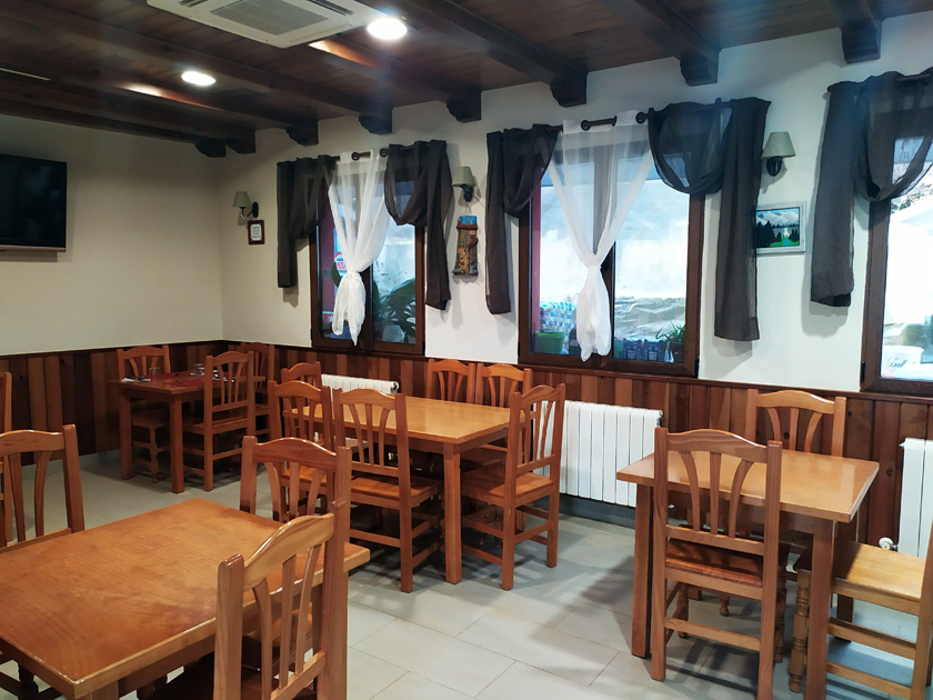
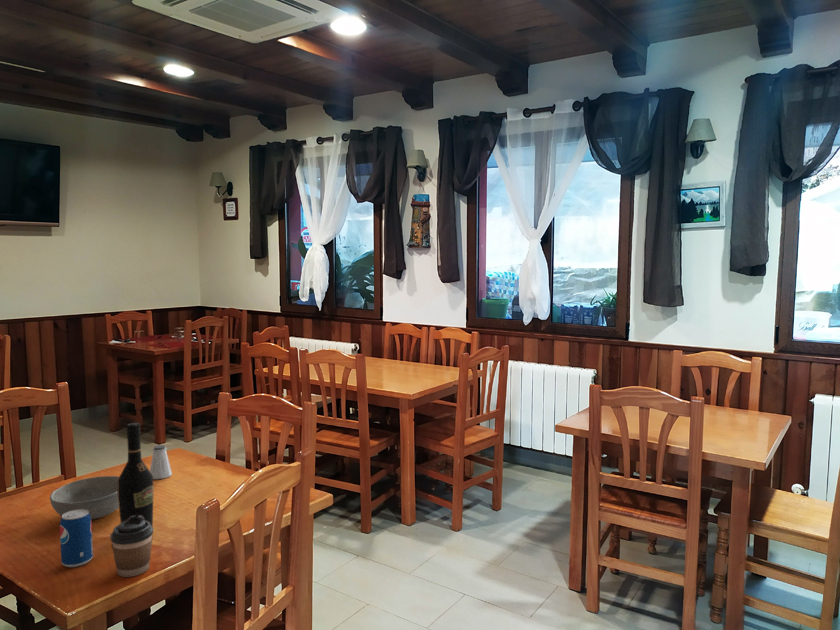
+ wine bottle [117,422,155,527]
+ saltshaker [149,444,173,480]
+ bowl [49,475,120,521]
+ beverage can [59,509,94,568]
+ coffee cup [109,515,154,578]
